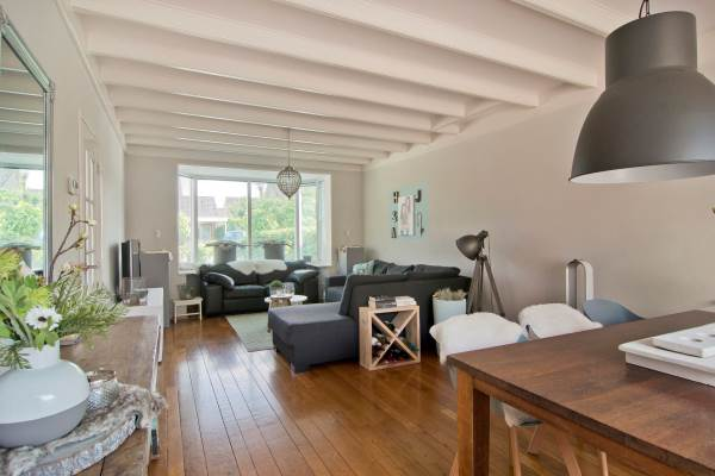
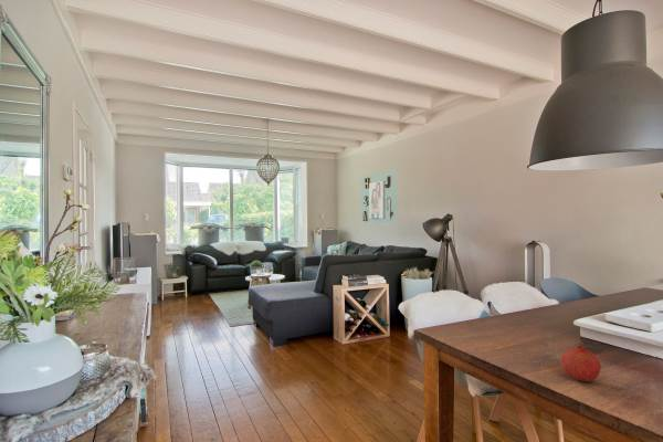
+ fruit [560,343,602,382]
